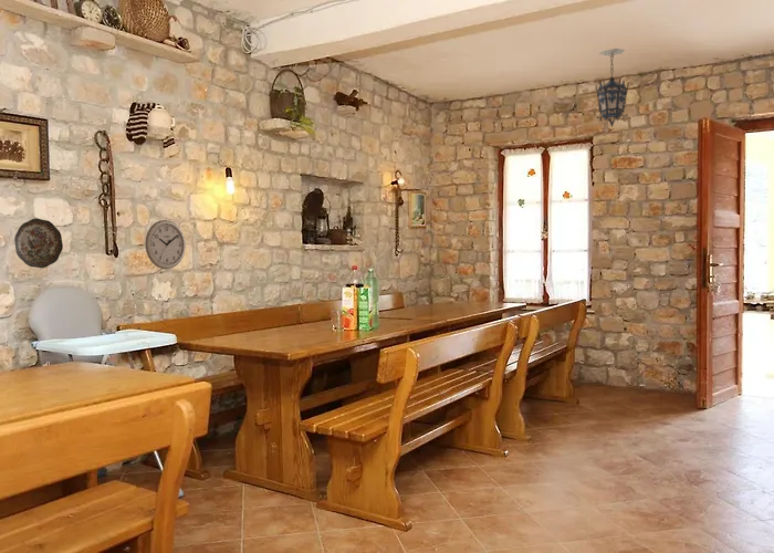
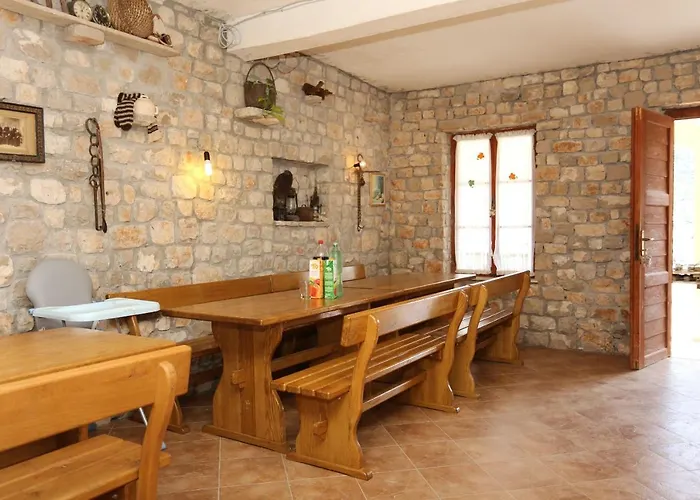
- decorative plate [13,217,64,269]
- hanging lantern [595,48,629,128]
- wall clock [144,219,187,270]
